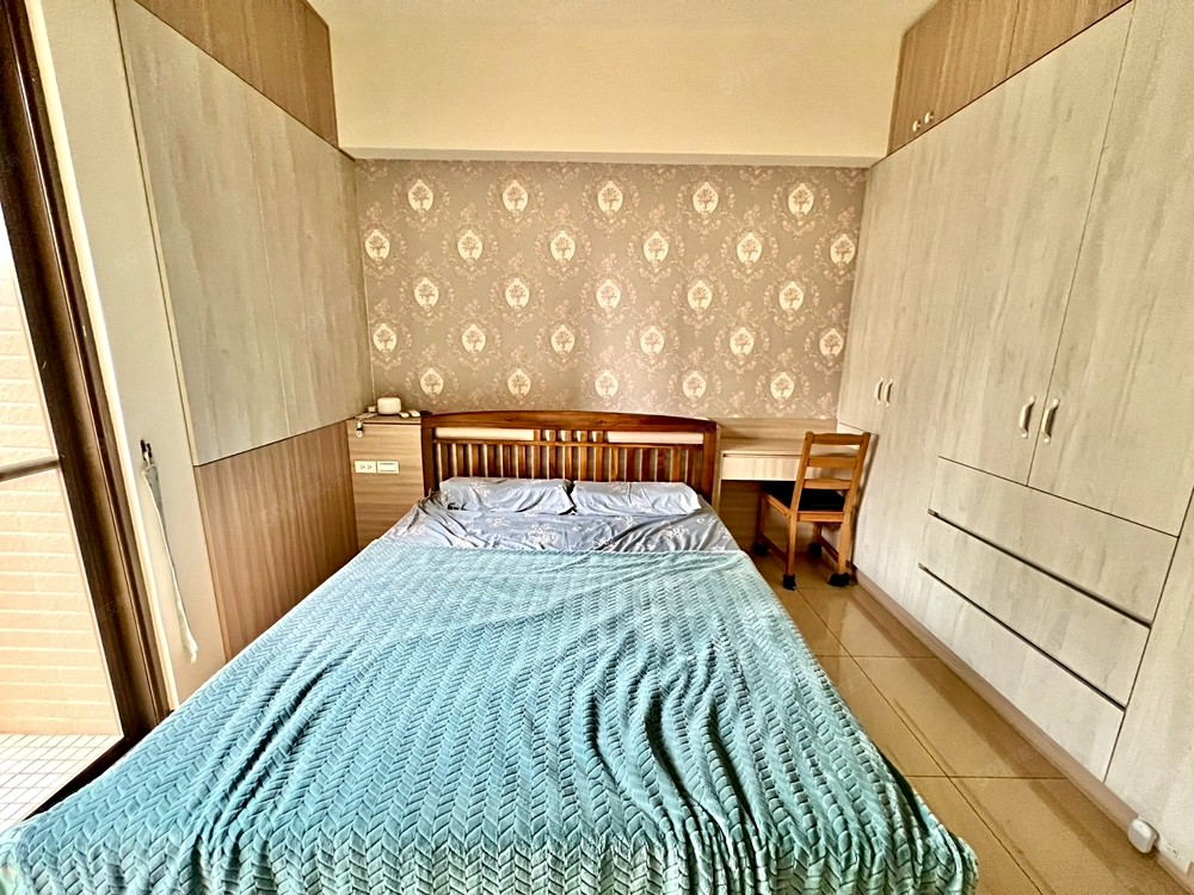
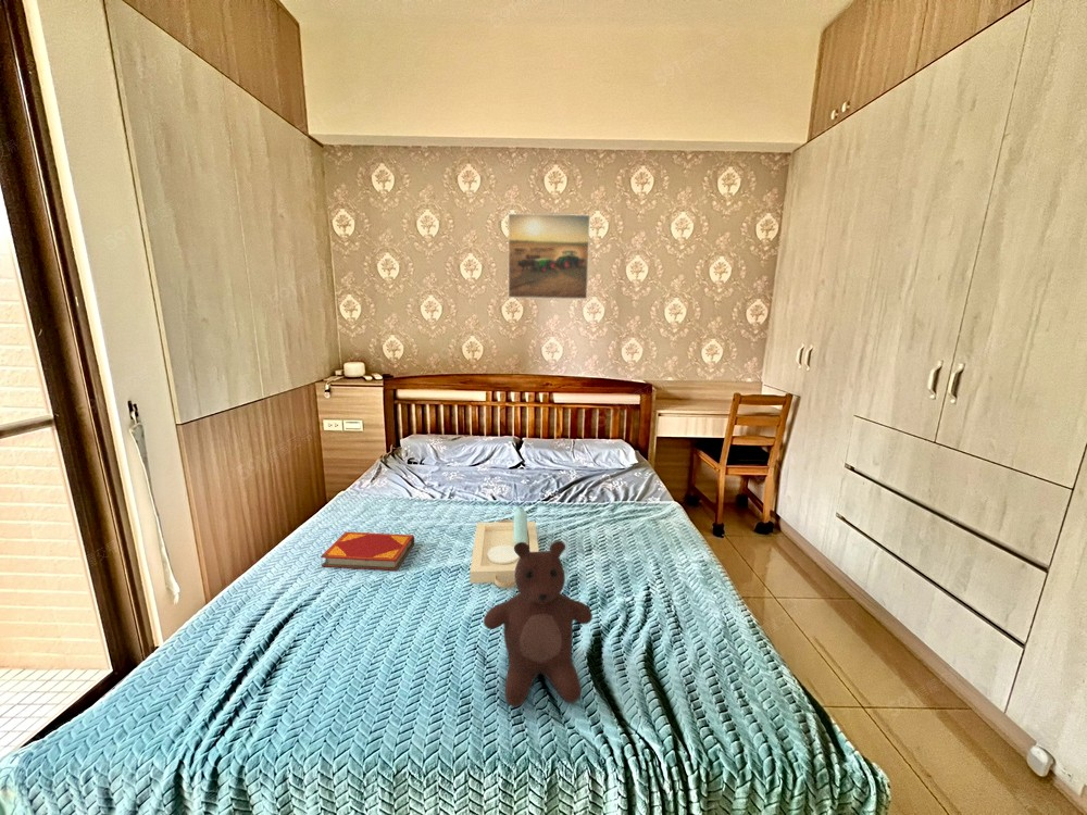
+ serving tray [468,505,540,589]
+ hardback book [320,531,415,572]
+ teddy bear [483,540,594,709]
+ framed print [508,213,591,300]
